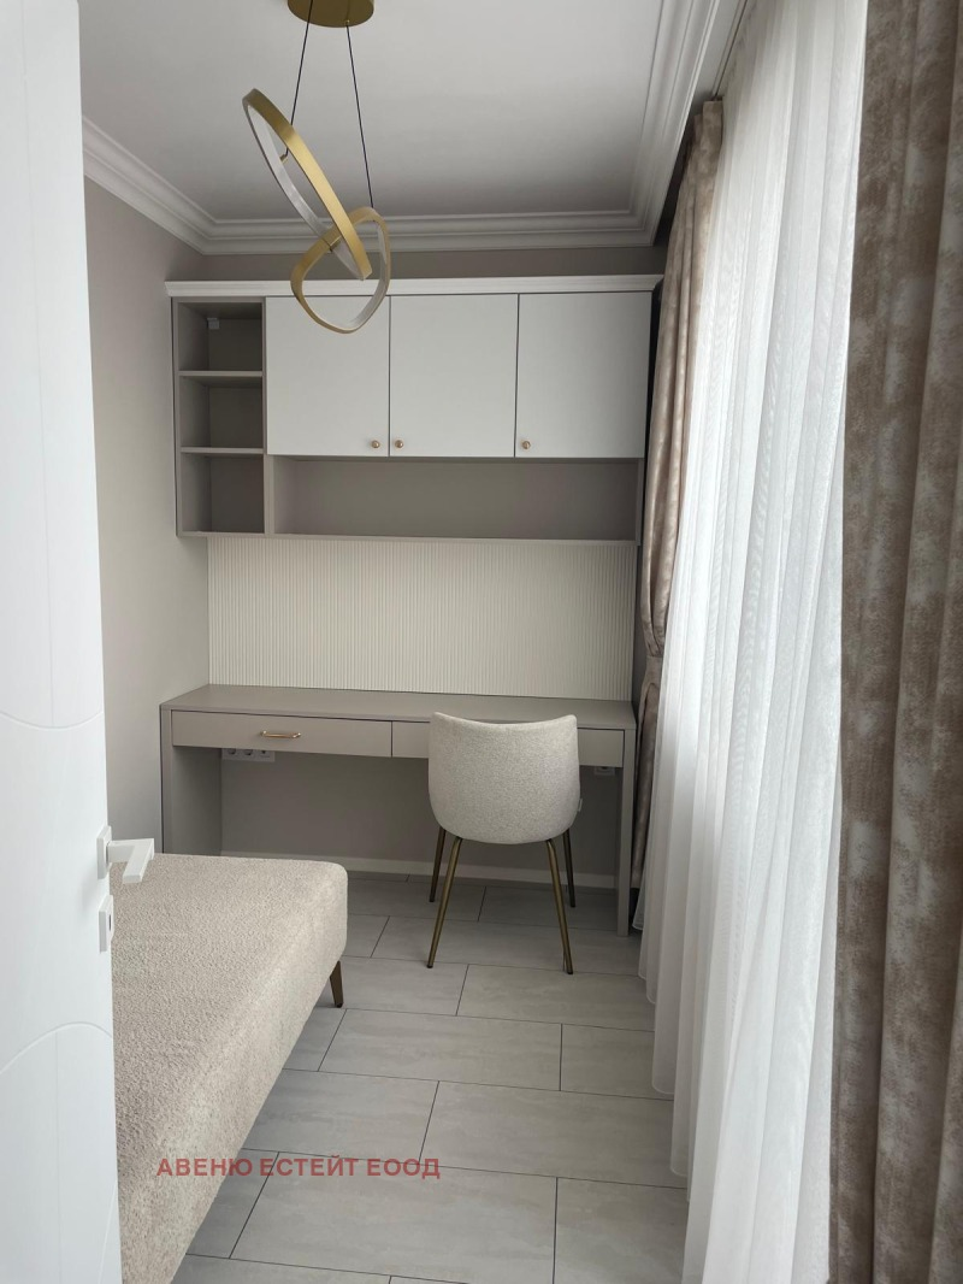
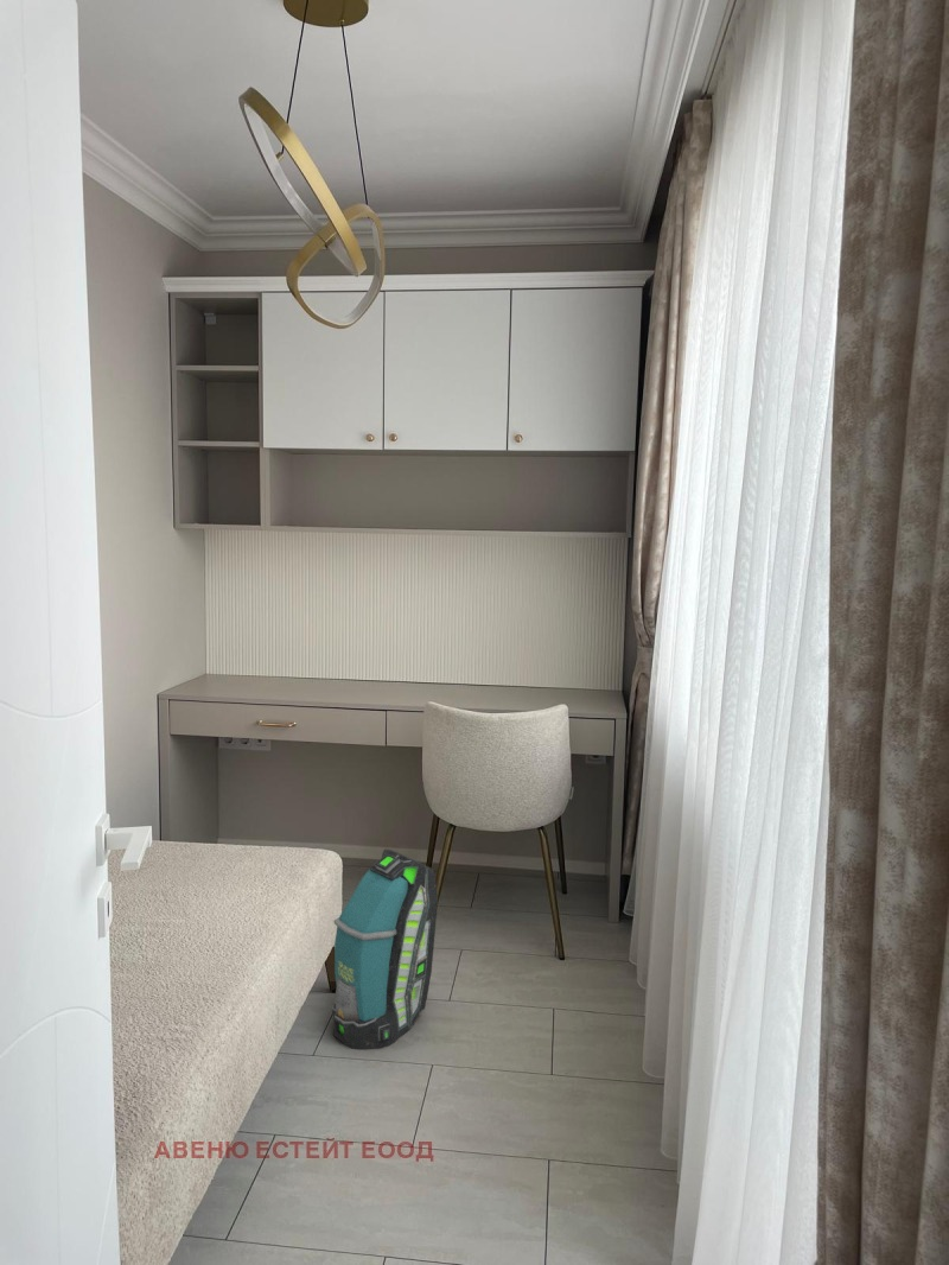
+ backpack [331,848,439,1051]
